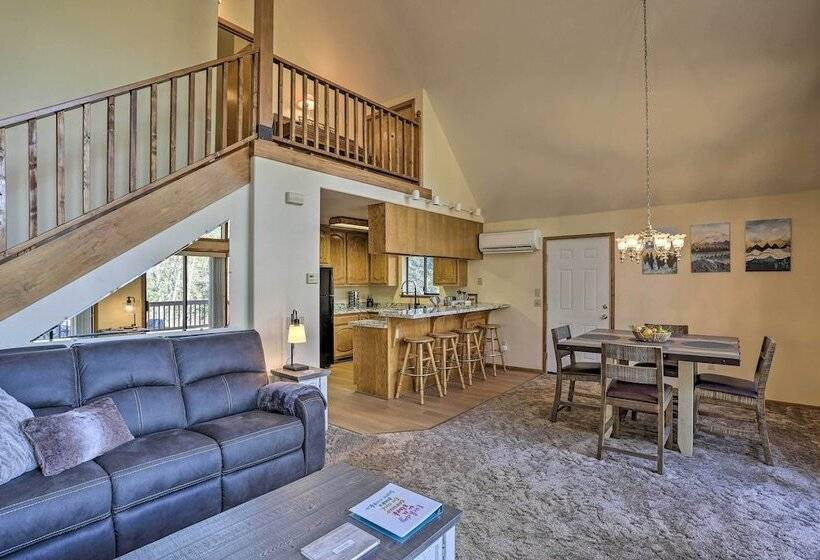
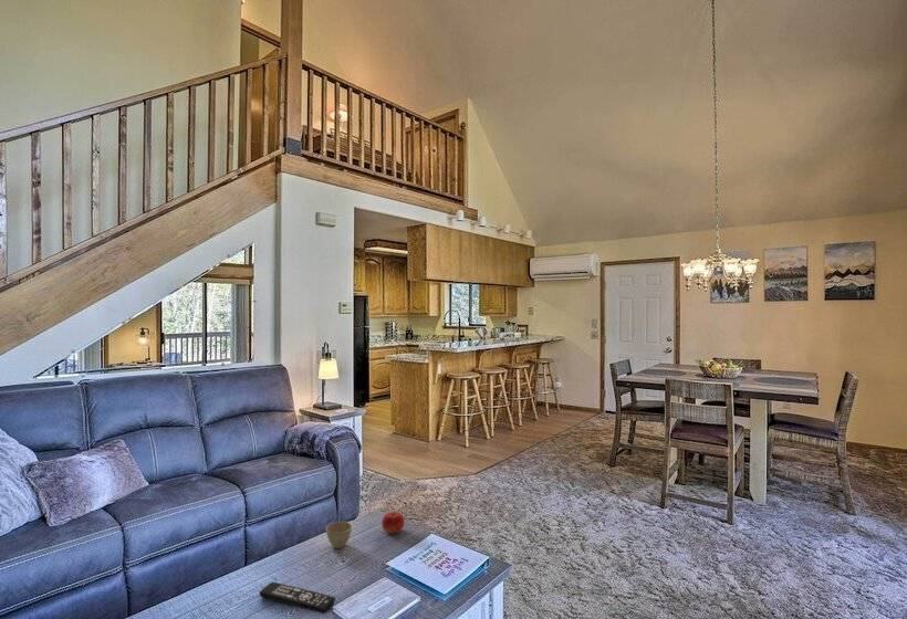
+ fruit [380,511,405,535]
+ remote control [259,581,336,615]
+ flower pot [325,521,353,549]
